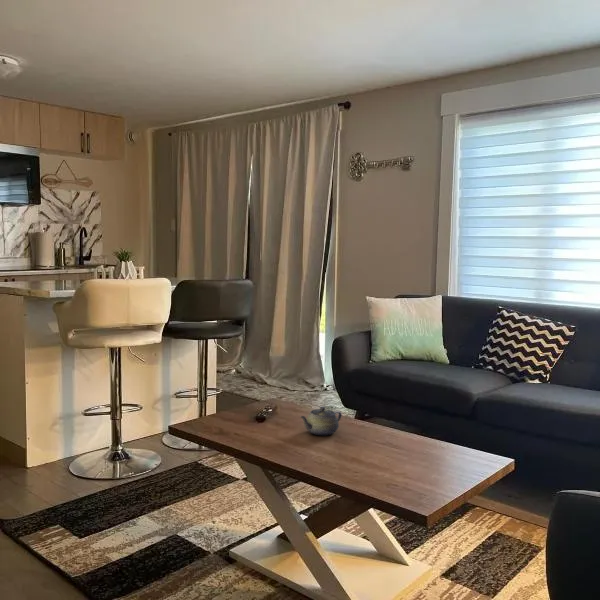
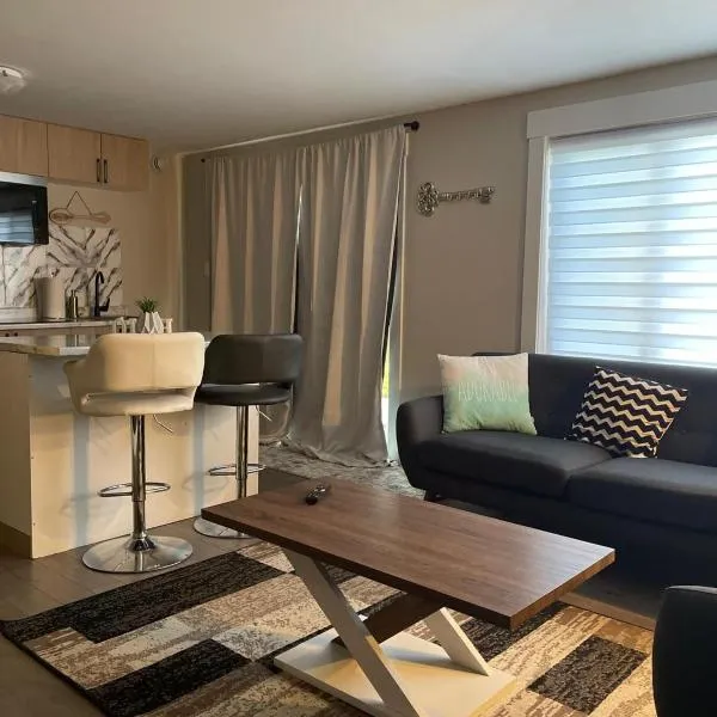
- teapot [299,406,343,437]
